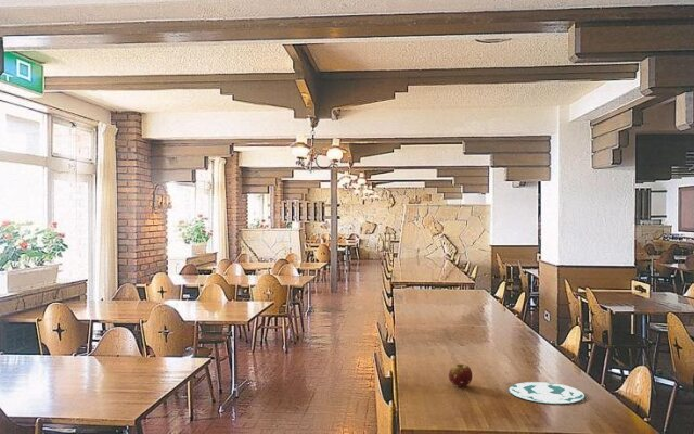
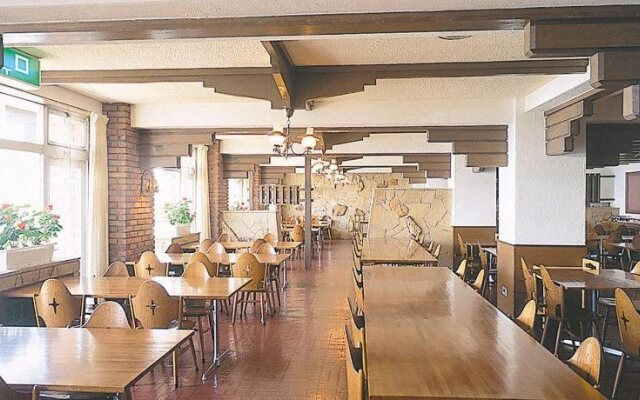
- fruit [448,362,473,387]
- plate [507,381,586,405]
